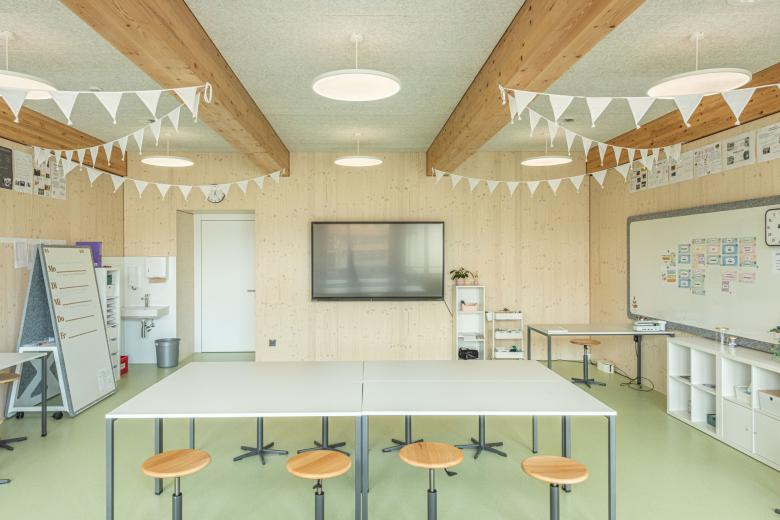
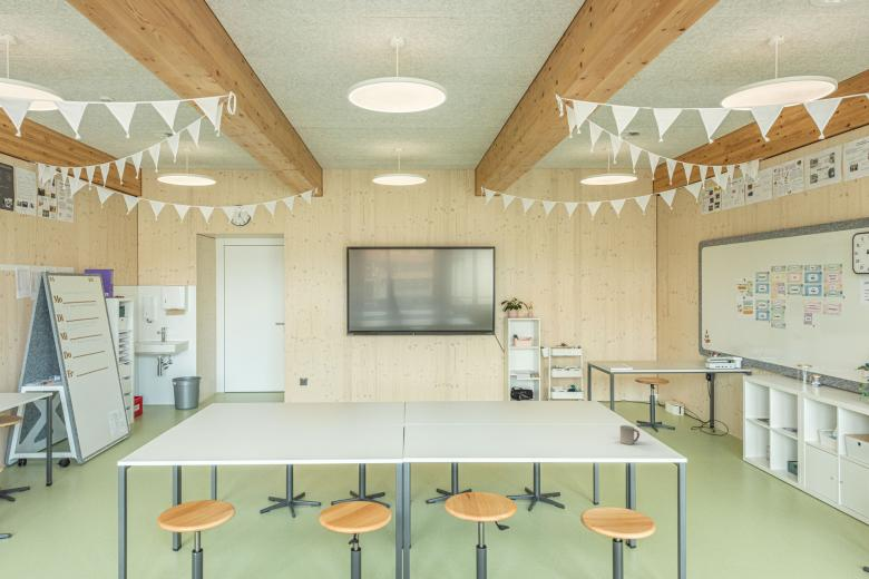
+ cup [619,424,641,445]
